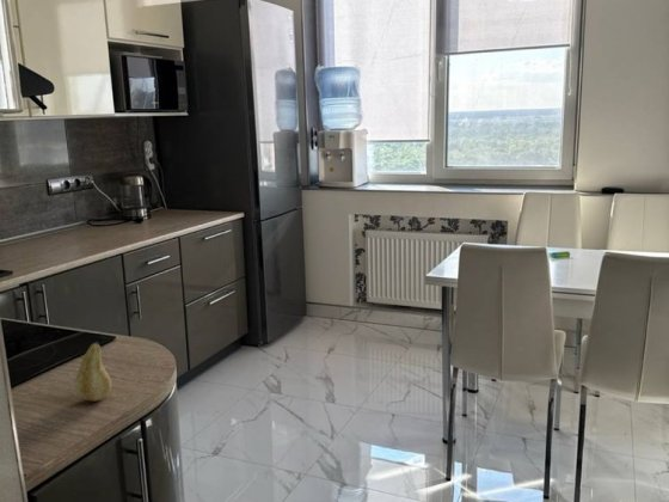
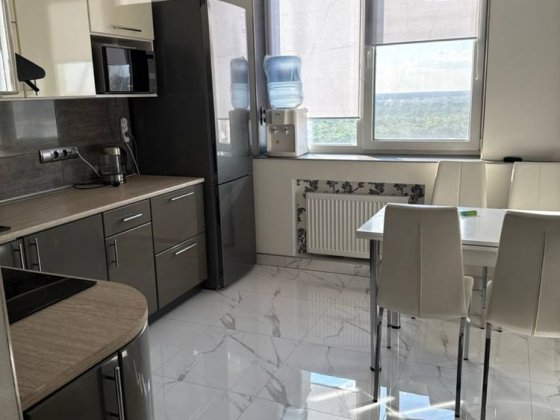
- fruit [74,341,112,403]
